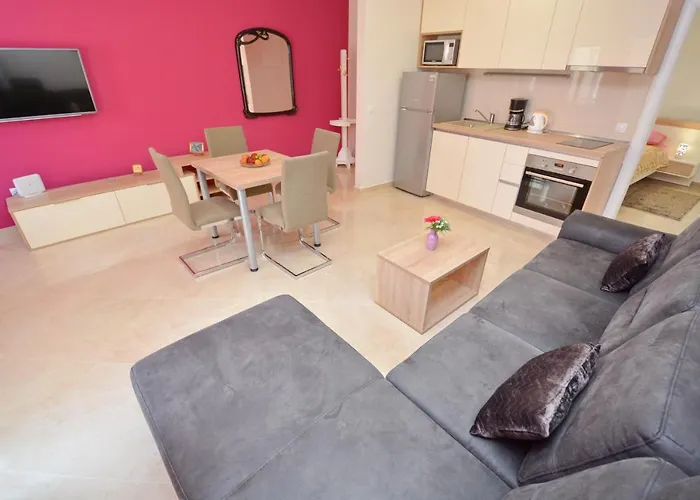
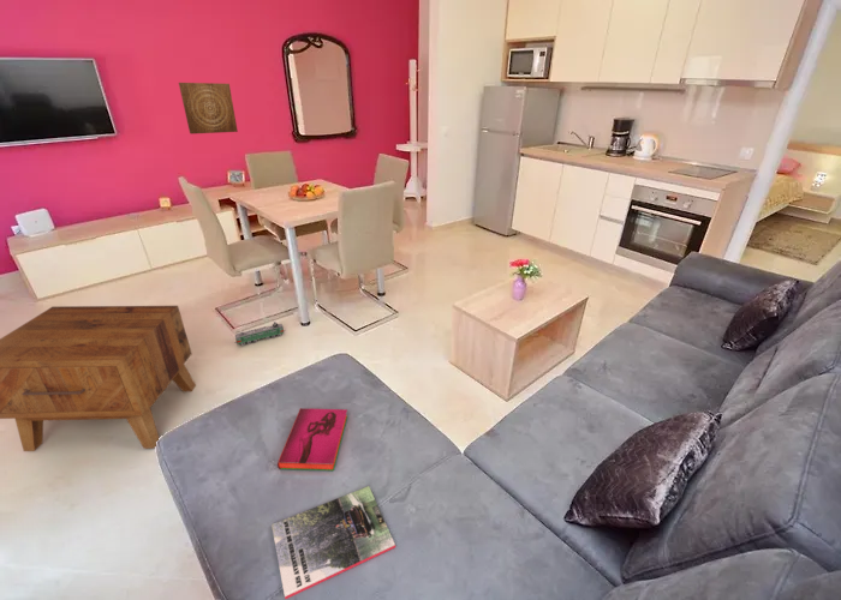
+ side table [0,305,197,452]
+ magazine [270,485,396,600]
+ hardback book [276,407,348,472]
+ toy train [233,320,286,347]
+ wall art [178,82,239,136]
